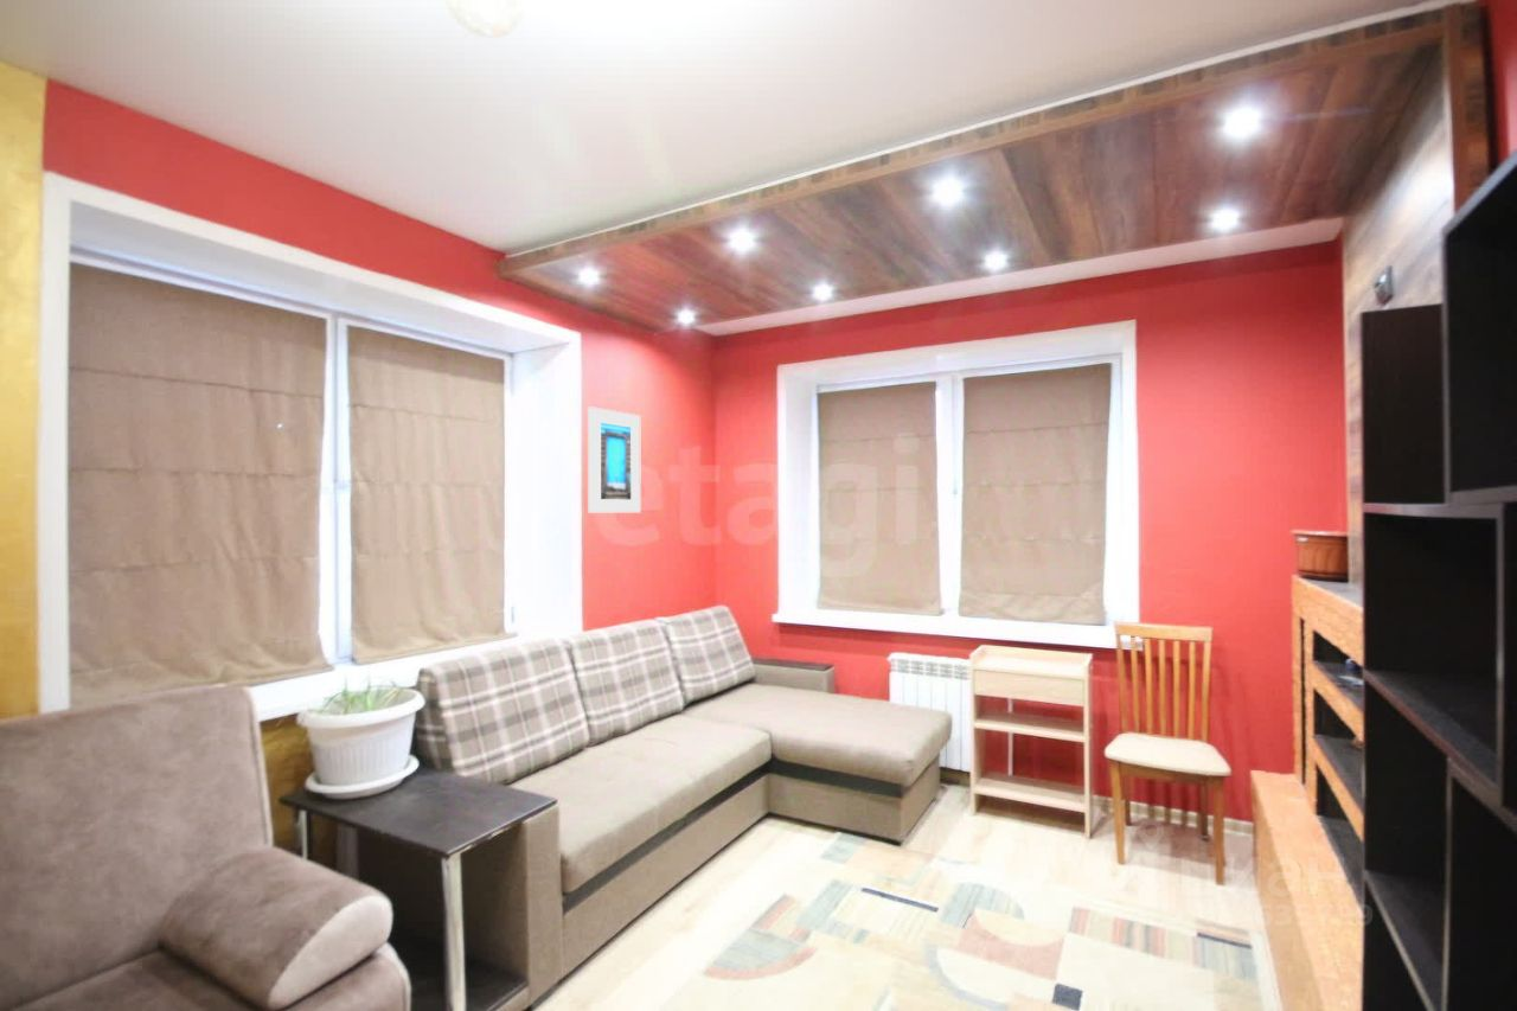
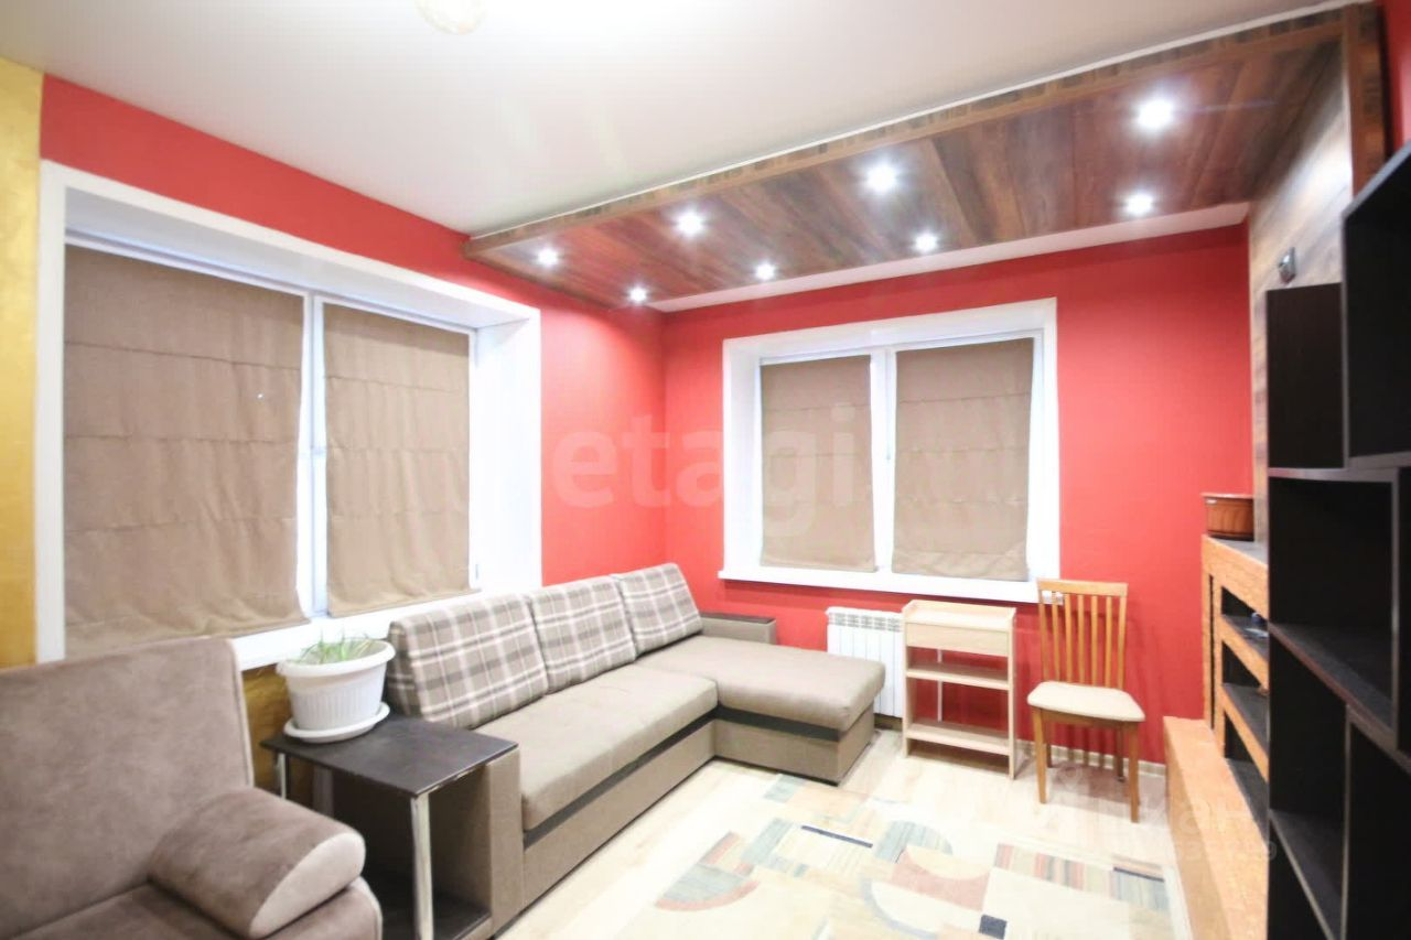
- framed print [587,405,642,514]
